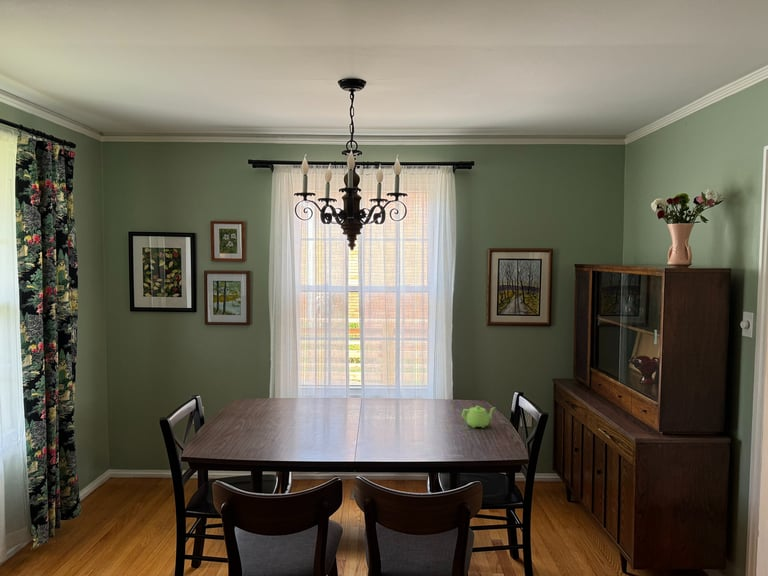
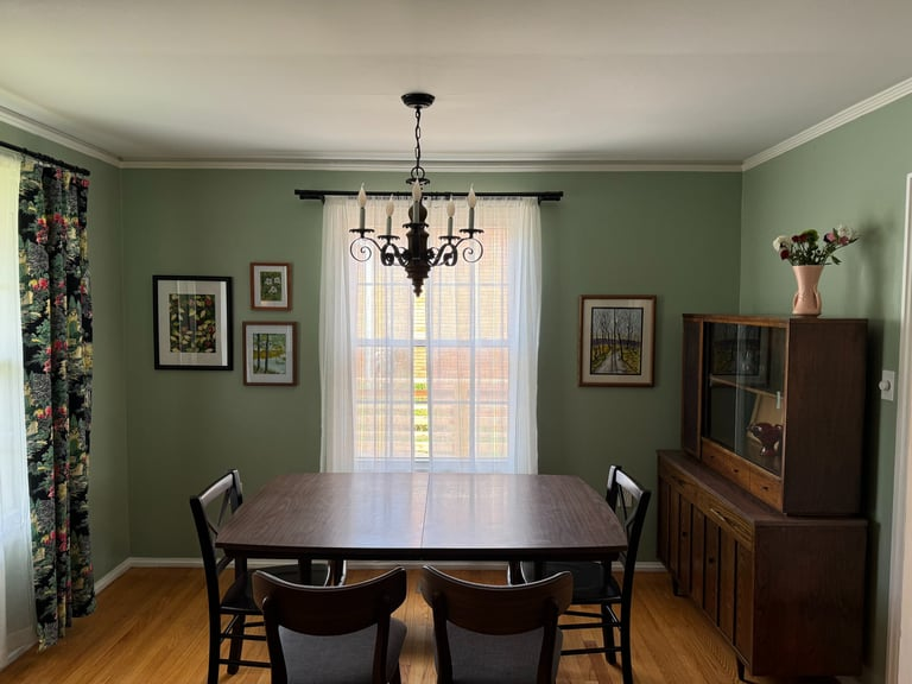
- teapot [461,405,497,429]
